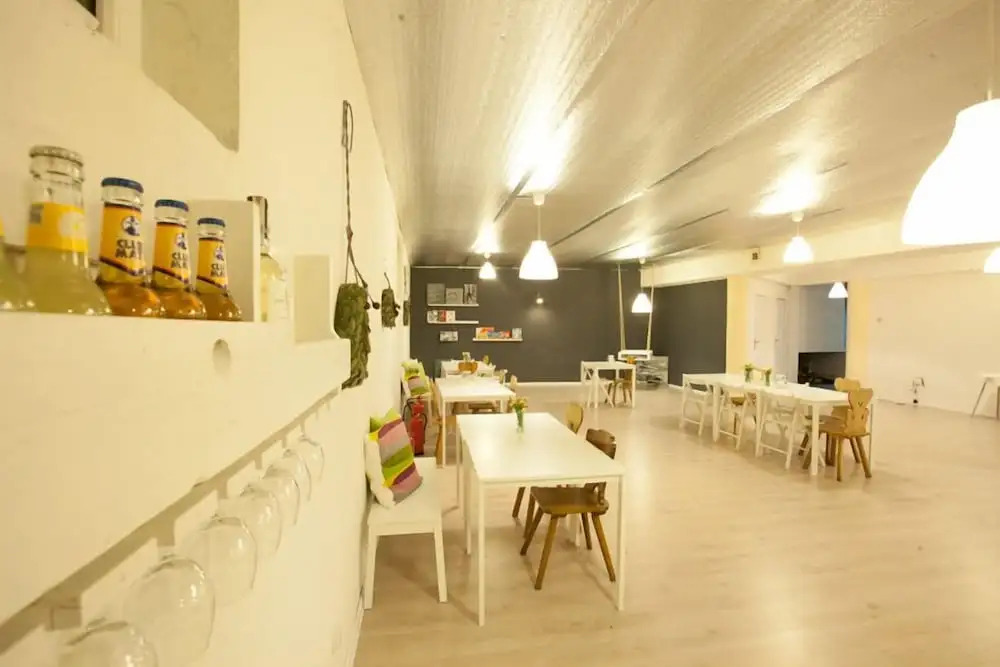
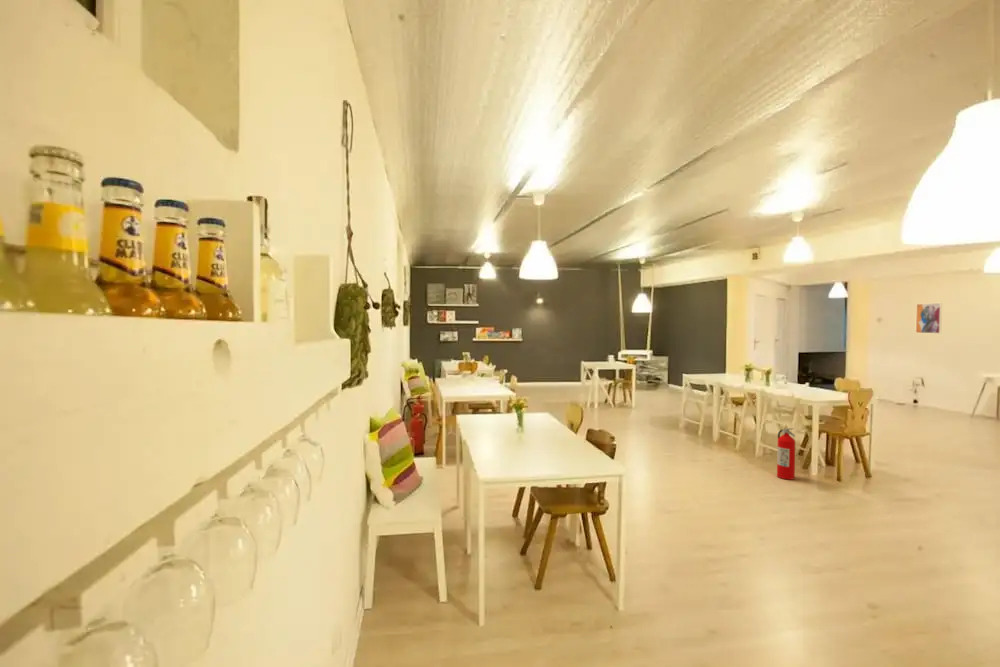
+ fire extinguisher [776,427,796,481]
+ wall art [914,302,943,335]
